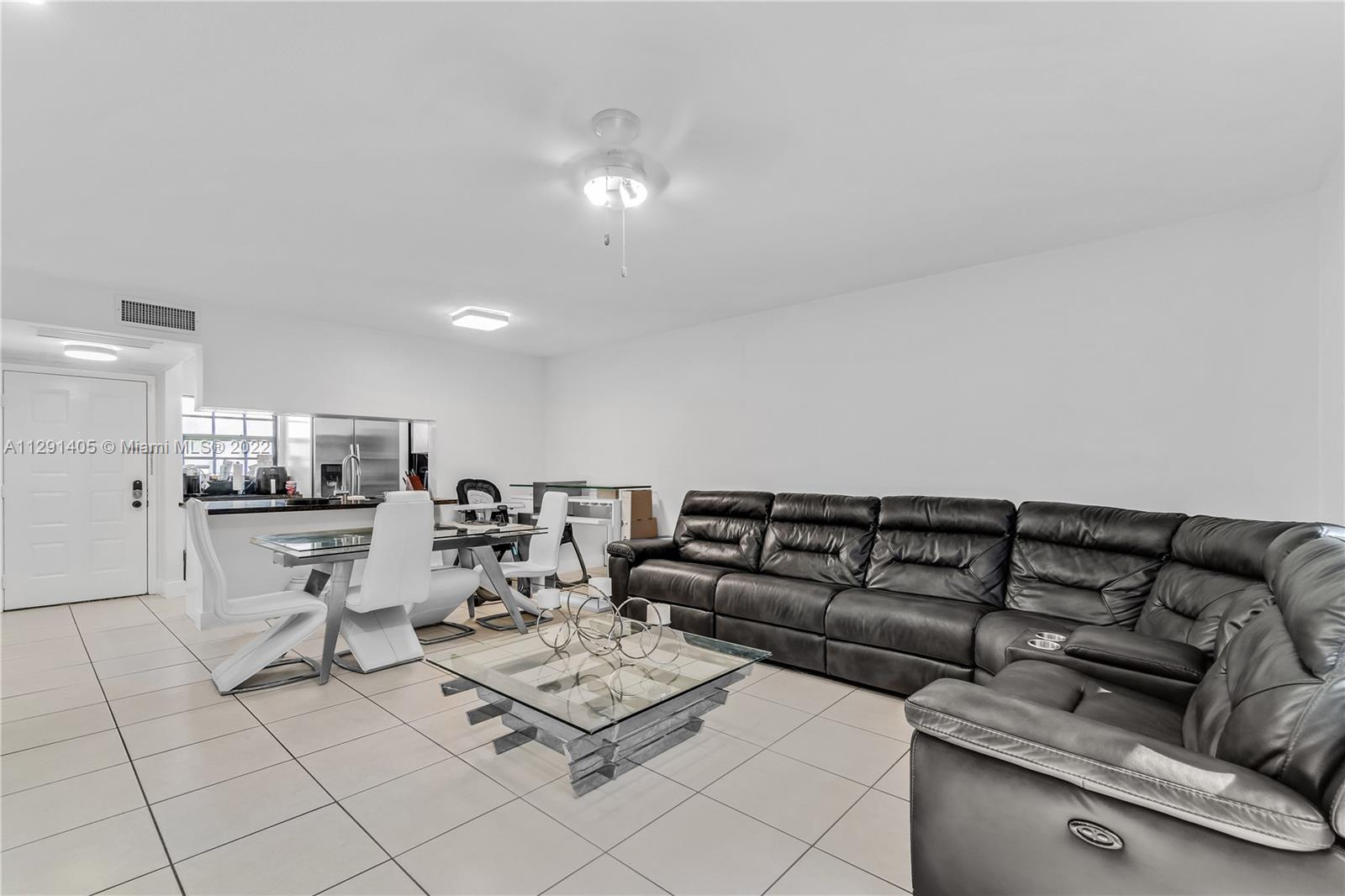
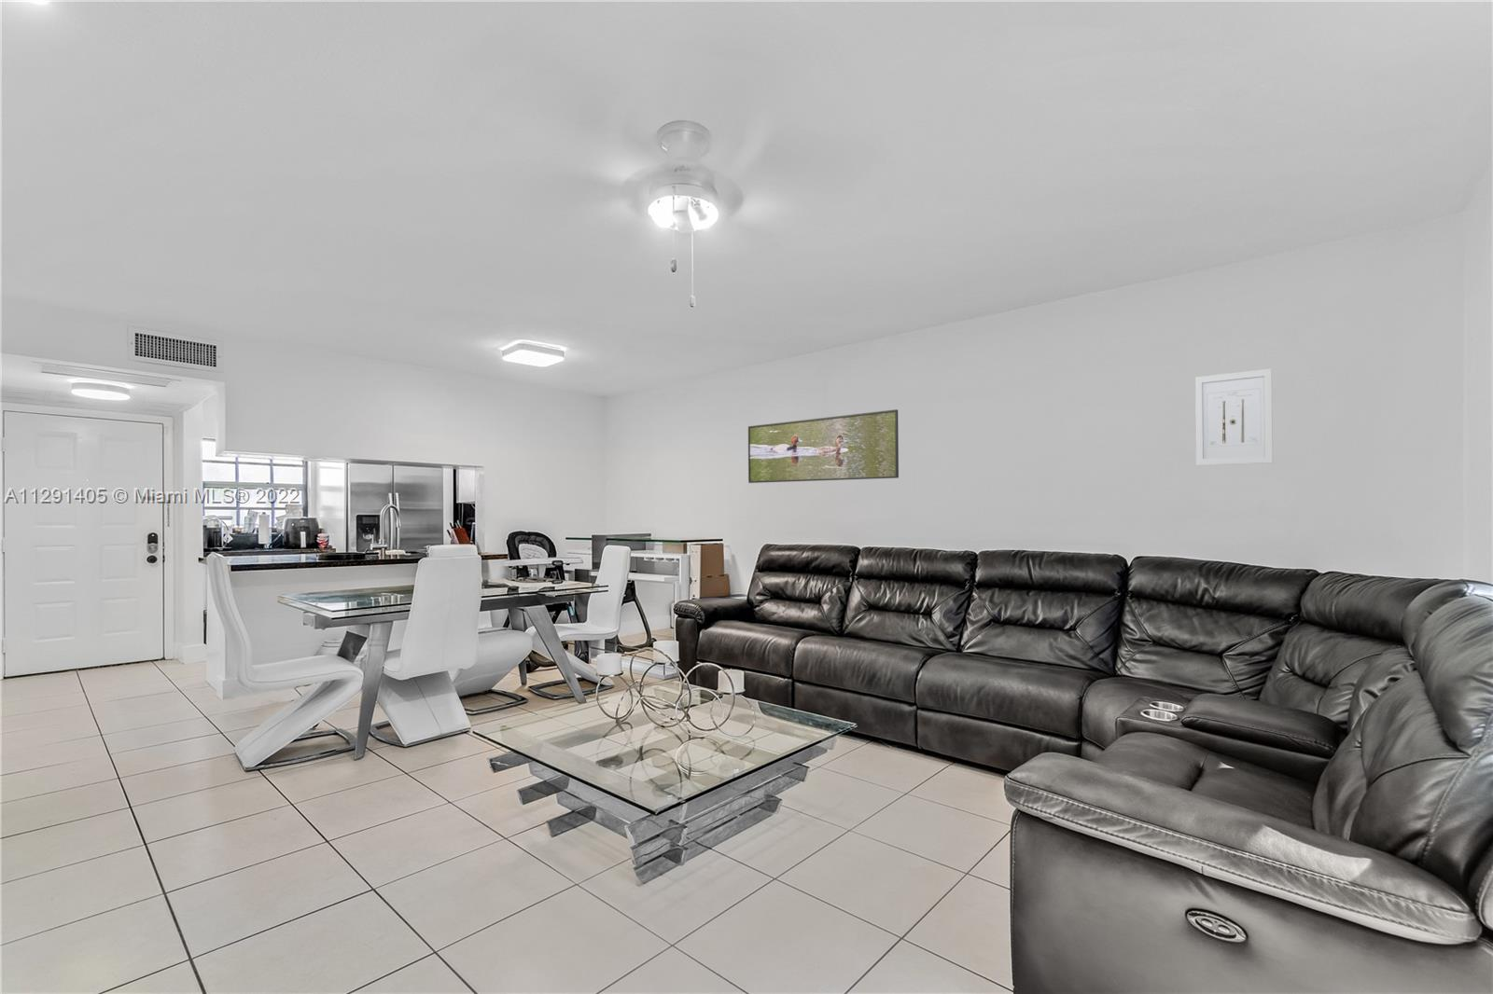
+ wall art [1194,367,1273,466]
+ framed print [747,408,899,484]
